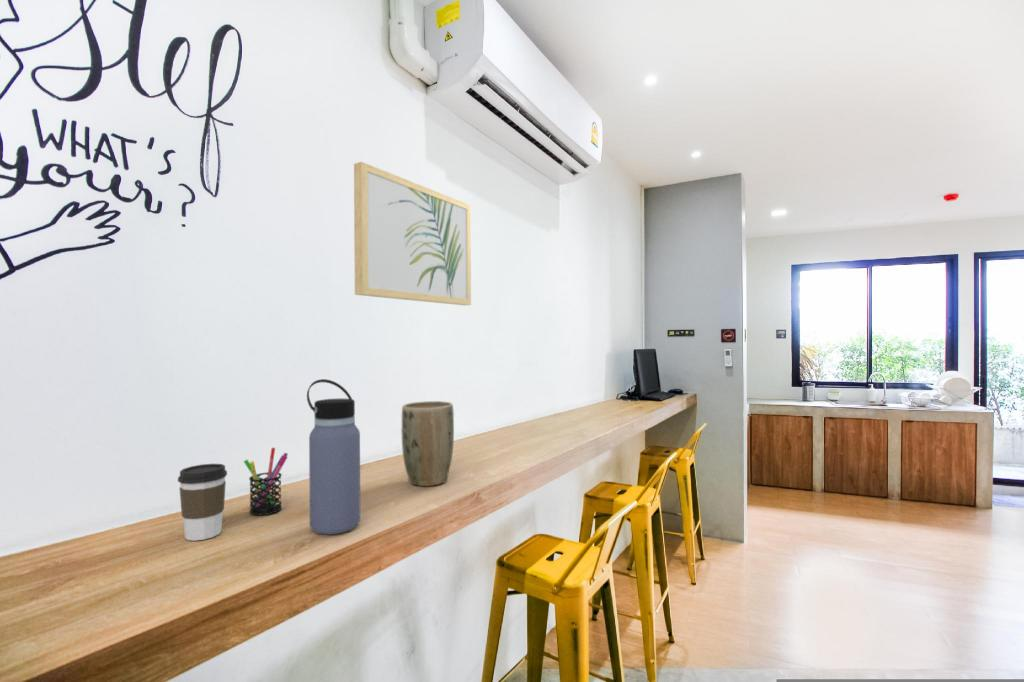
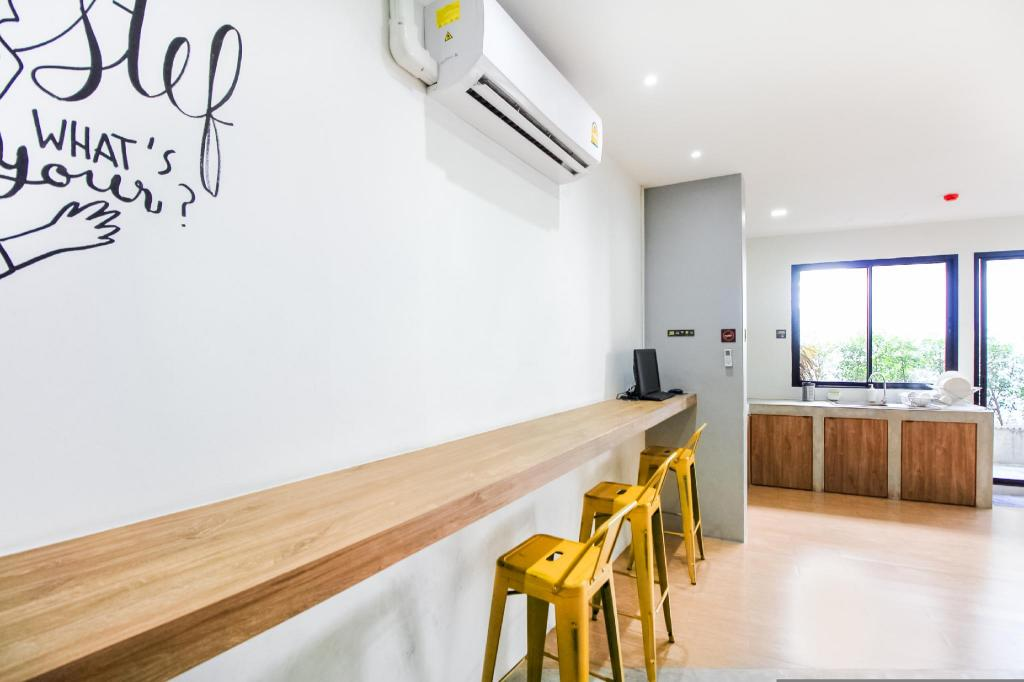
- wall art [353,161,472,306]
- plant pot [400,400,455,487]
- coffee cup [177,463,228,542]
- water bottle [306,378,362,535]
- pen holder [243,447,289,516]
